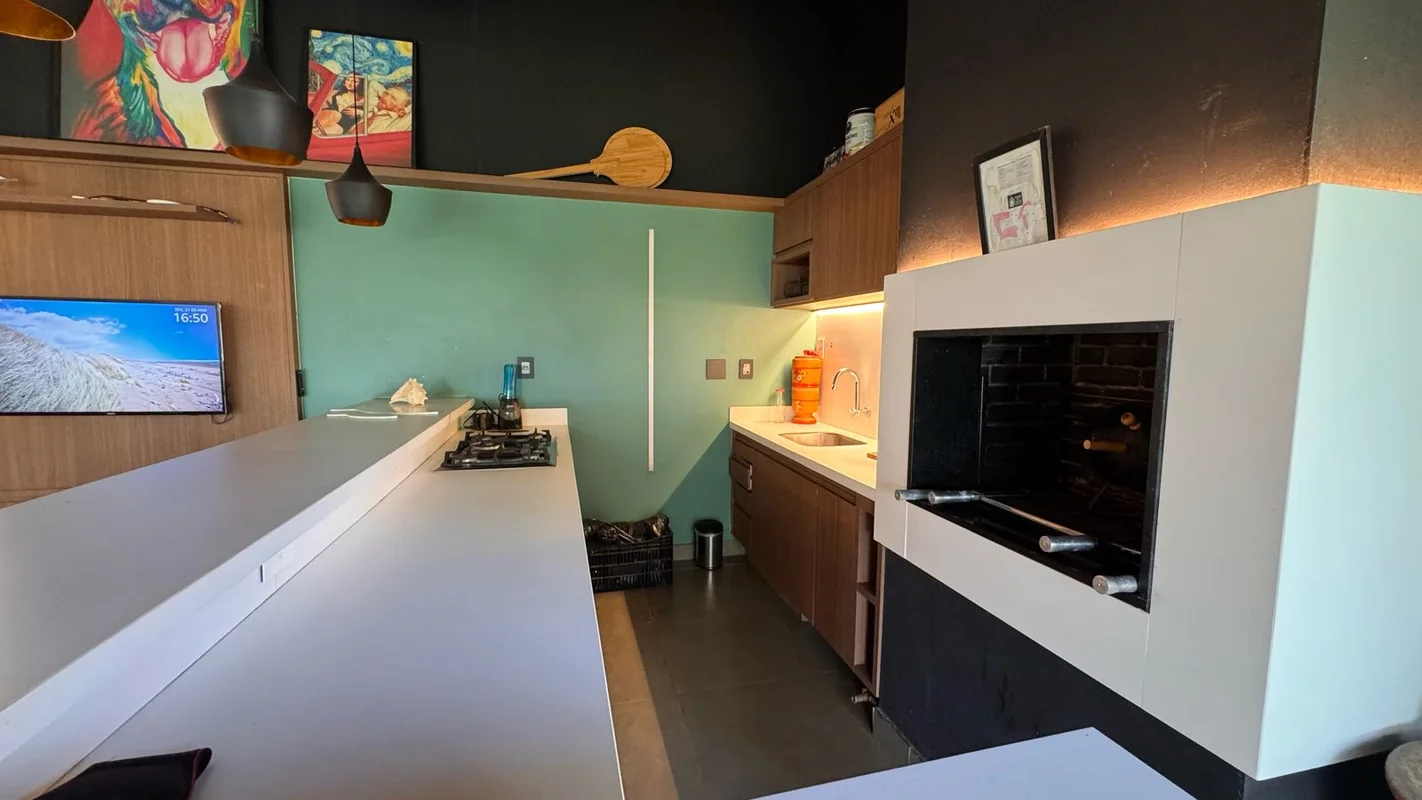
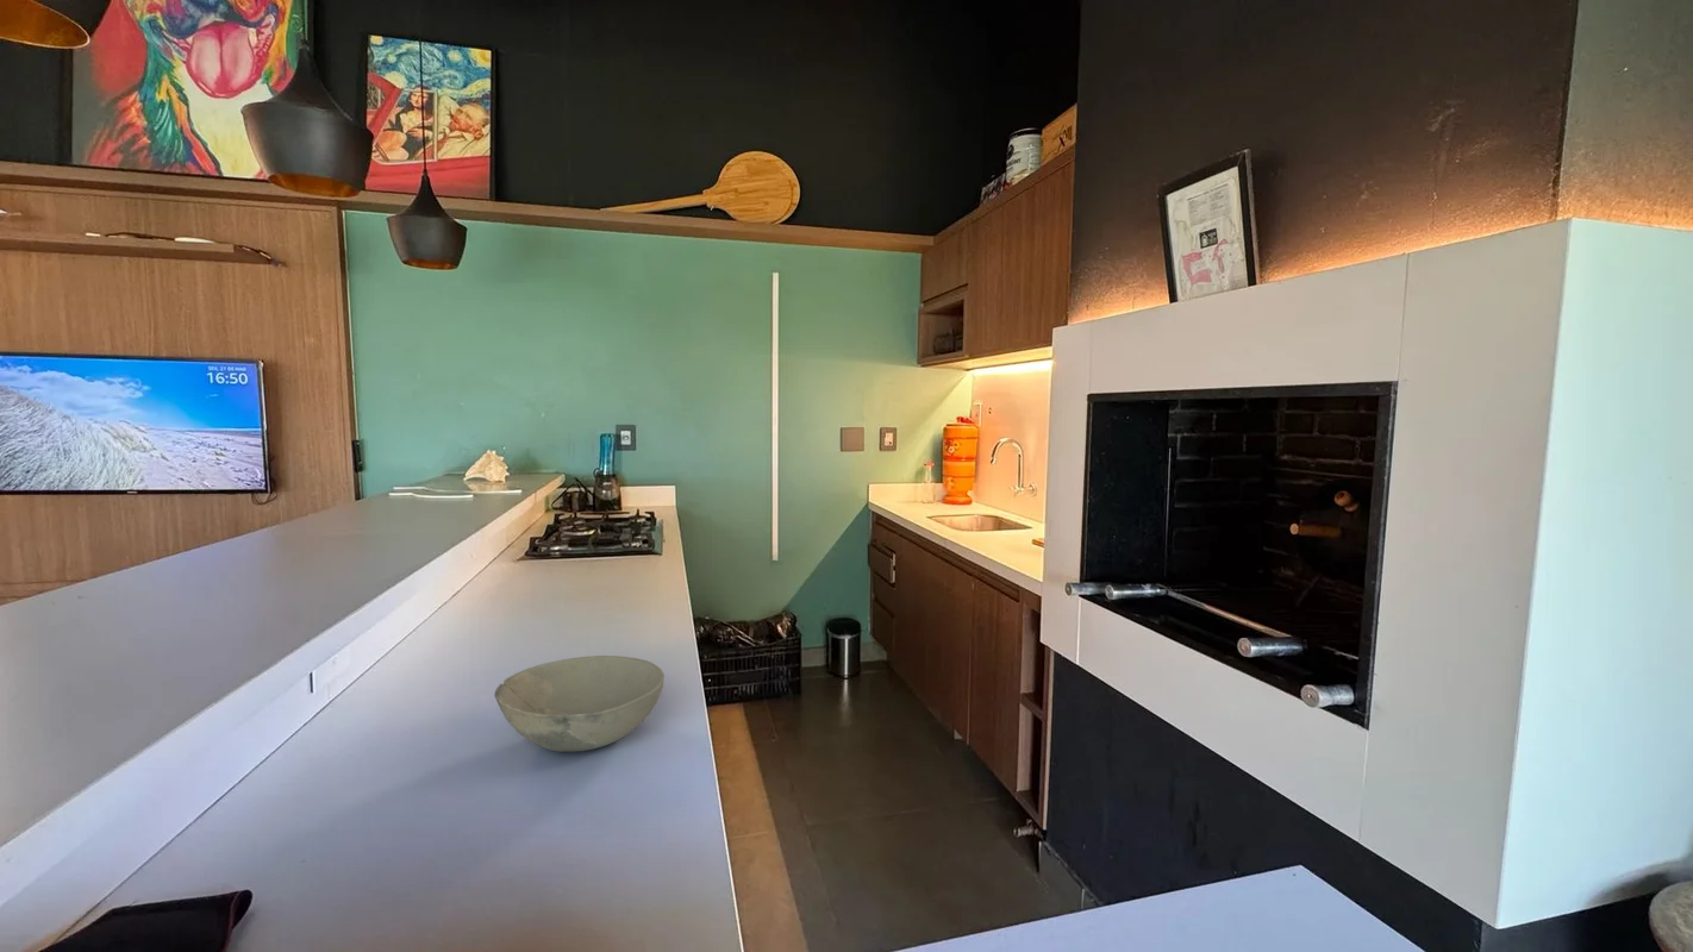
+ bowl [493,654,666,753]
